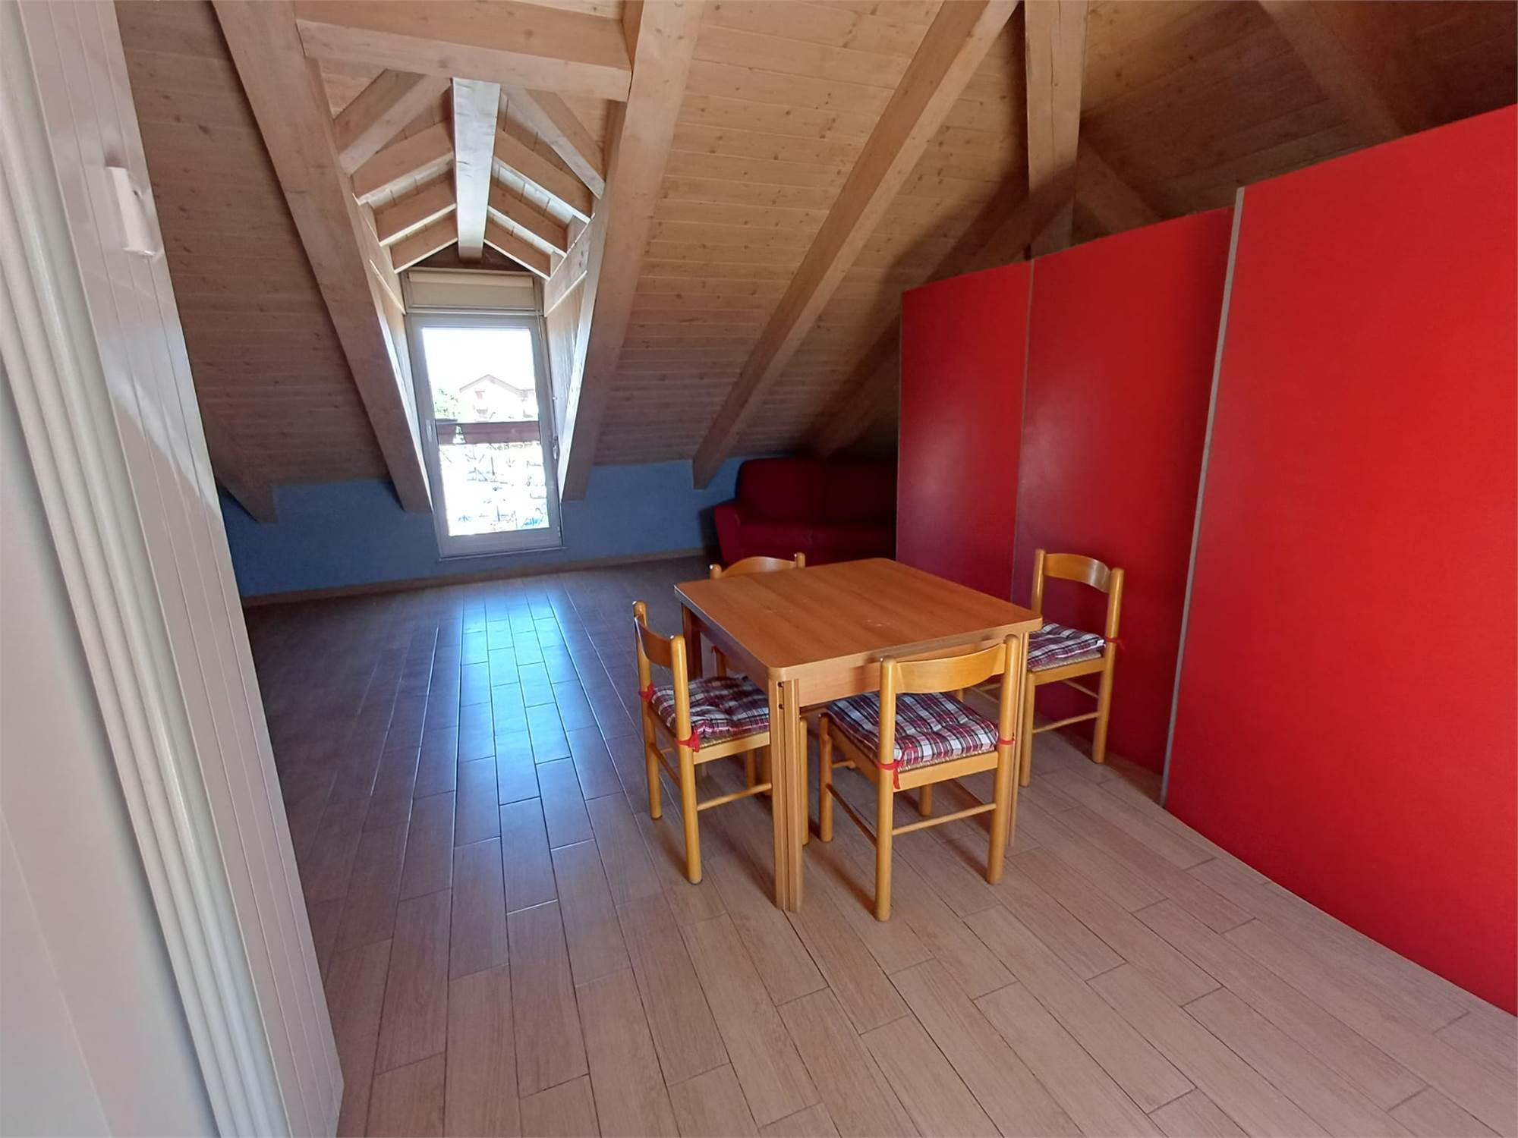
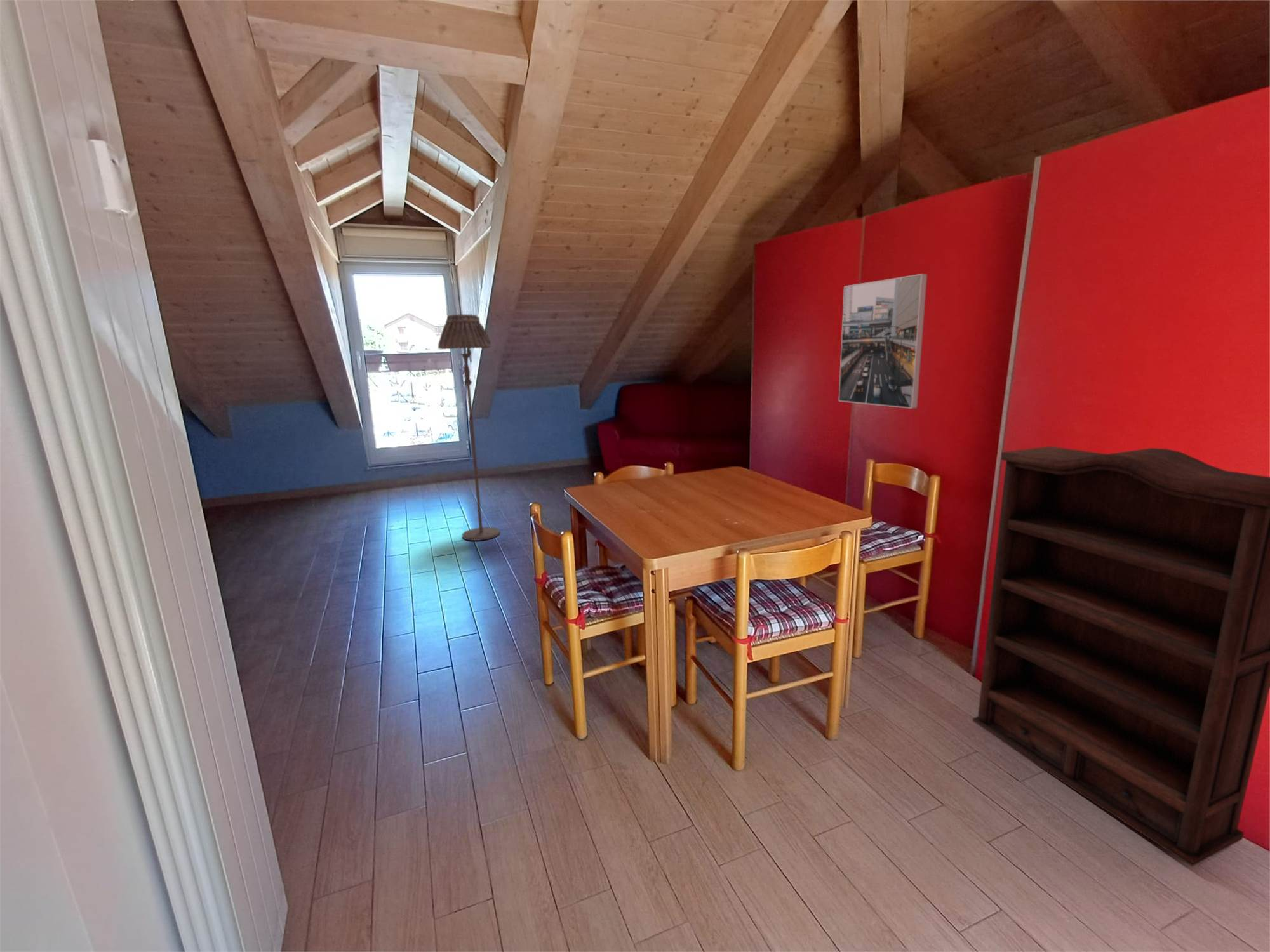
+ bookshelf [972,446,1270,868]
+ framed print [838,273,928,409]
+ floor lamp [438,314,501,541]
